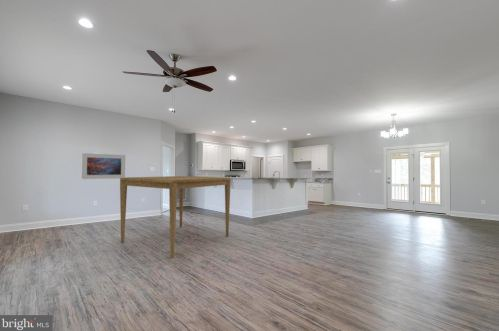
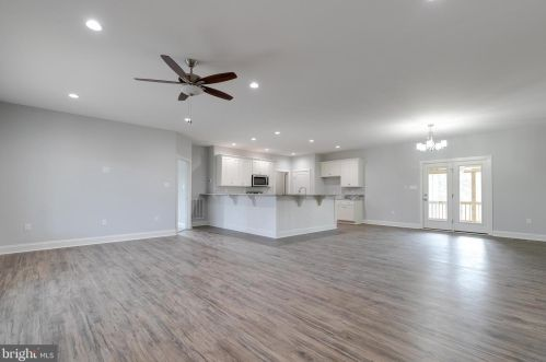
- dining table [119,175,232,259]
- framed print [81,152,126,180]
